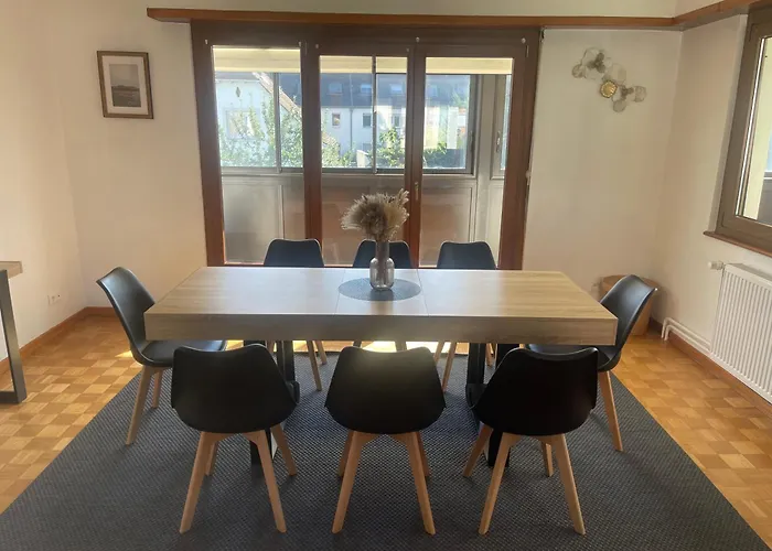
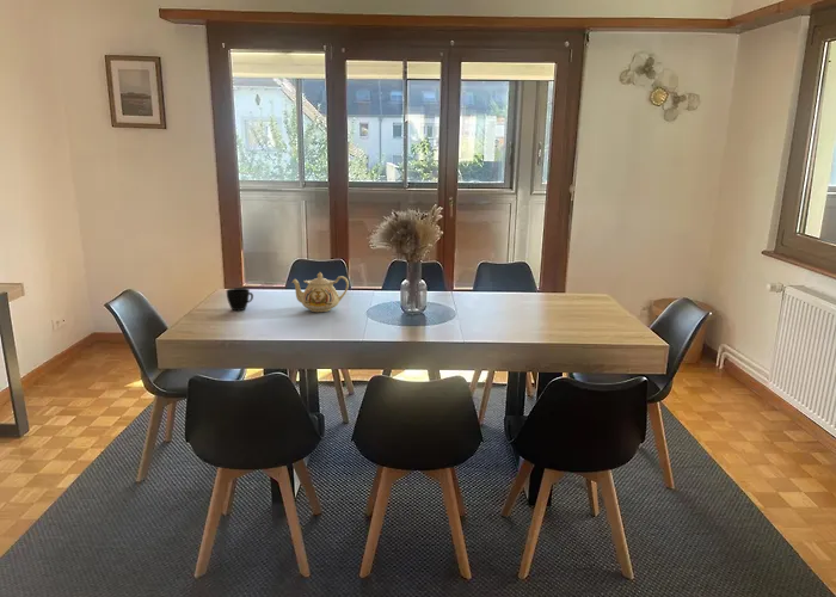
+ teapot [290,271,350,313]
+ cup [226,287,254,312]
